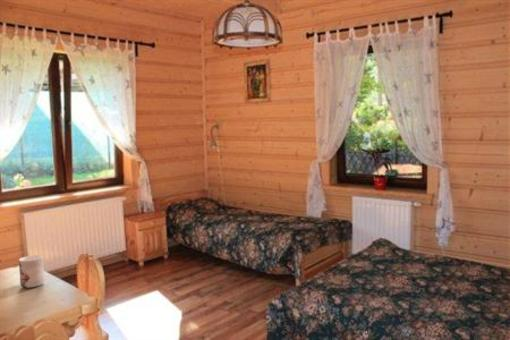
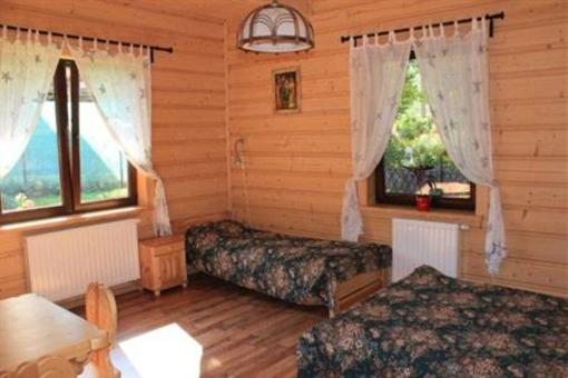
- mug [18,254,45,289]
